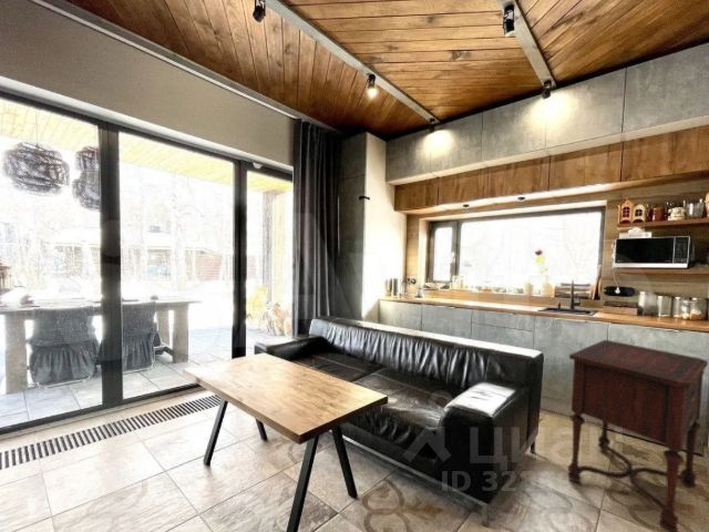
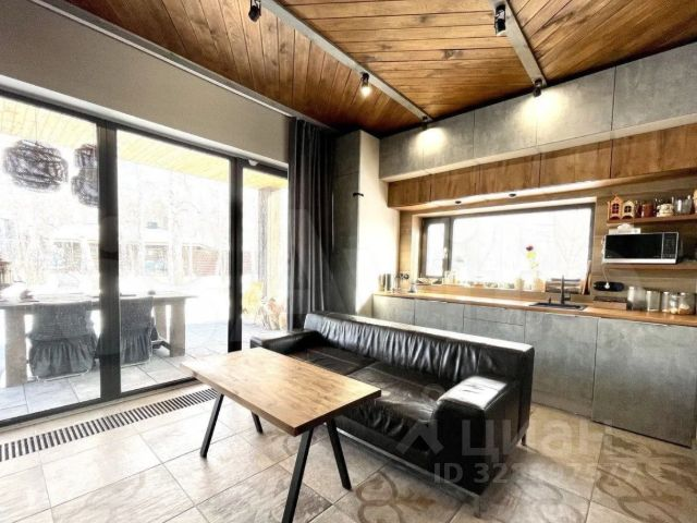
- side table [566,339,709,532]
